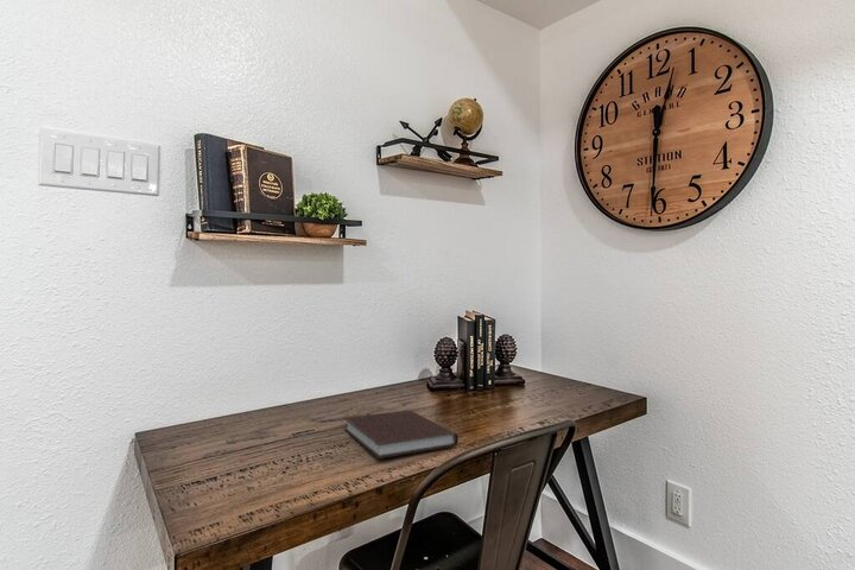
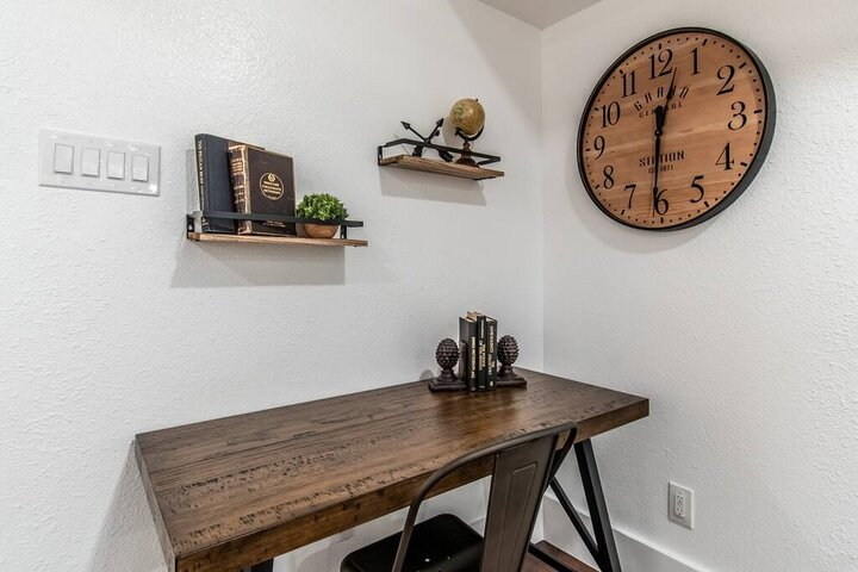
- notebook [342,410,460,460]
